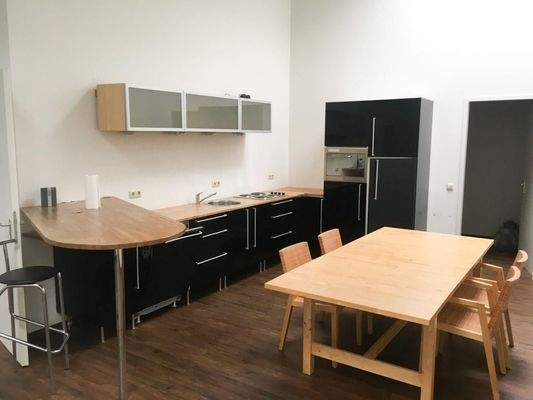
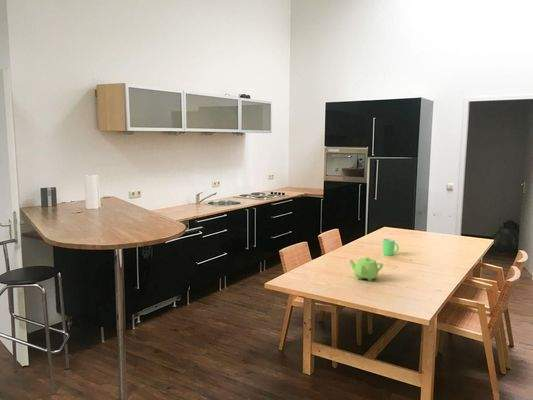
+ teapot [348,256,384,282]
+ mug [382,238,400,256]
